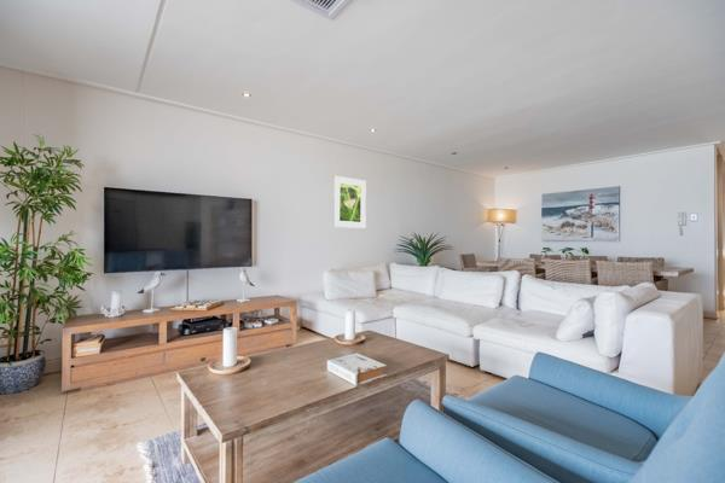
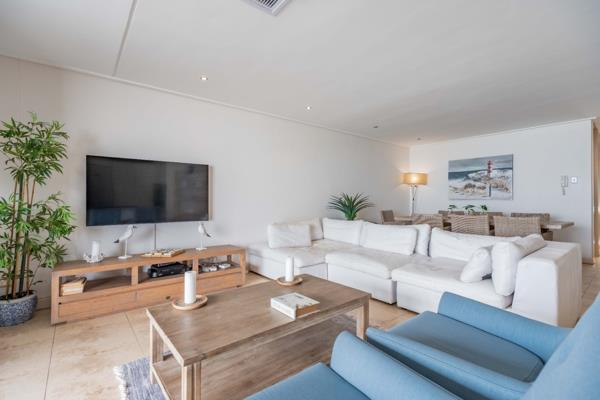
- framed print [332,175,367,229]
